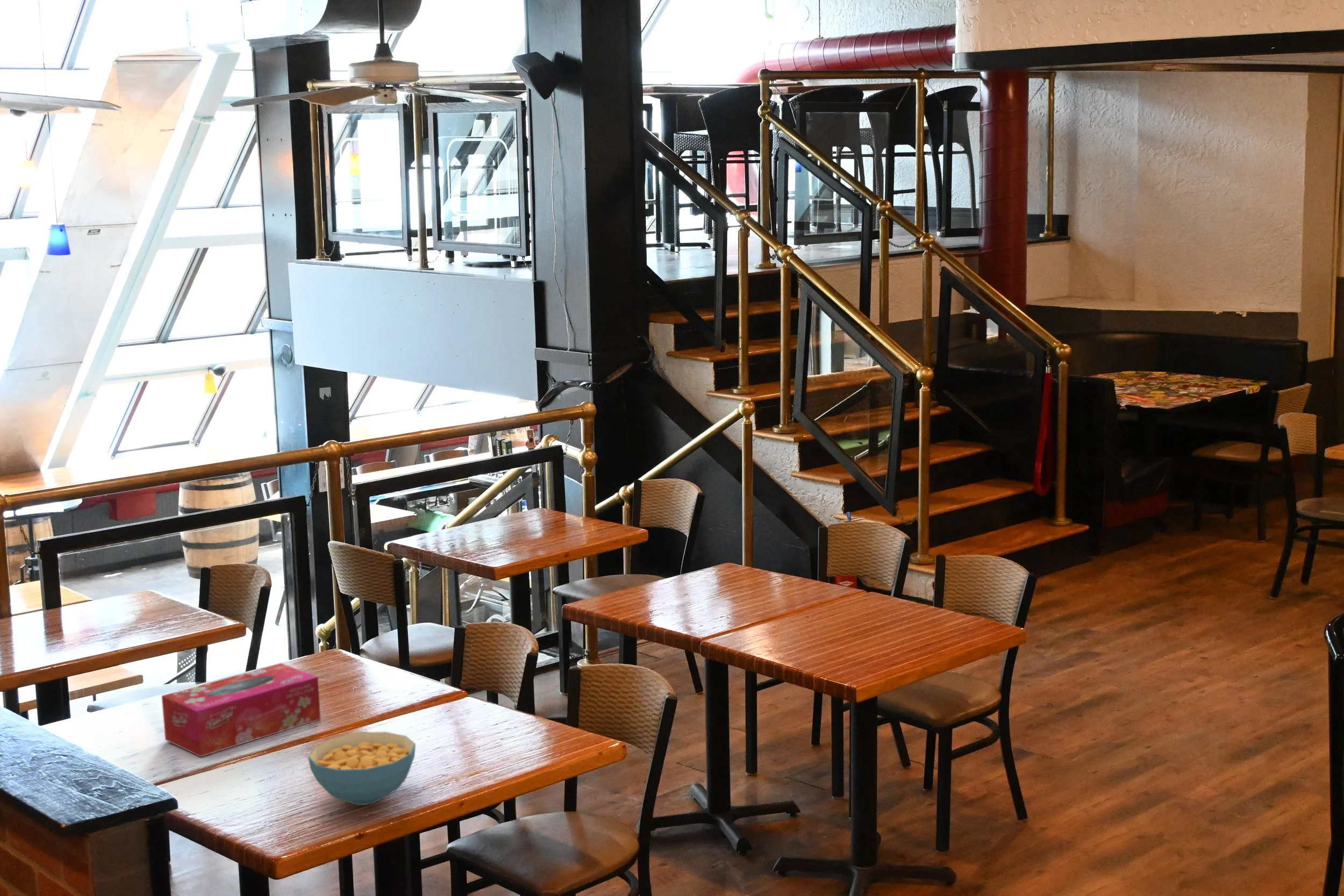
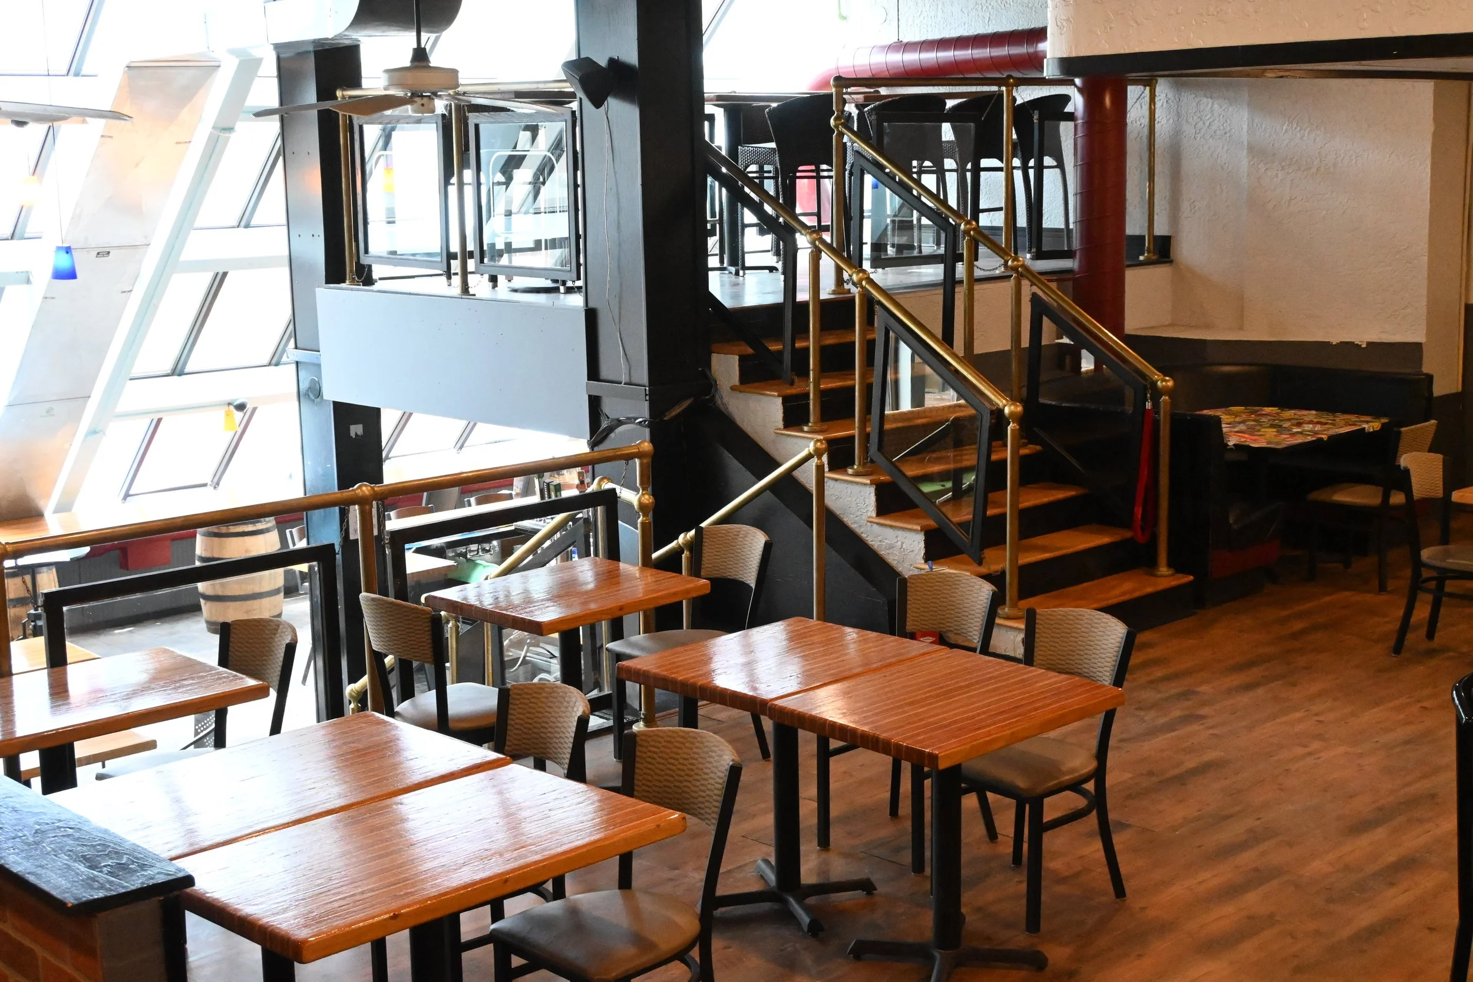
- cereal bowl [308,731,416,806]
- tissue box [161,663,321,757]
